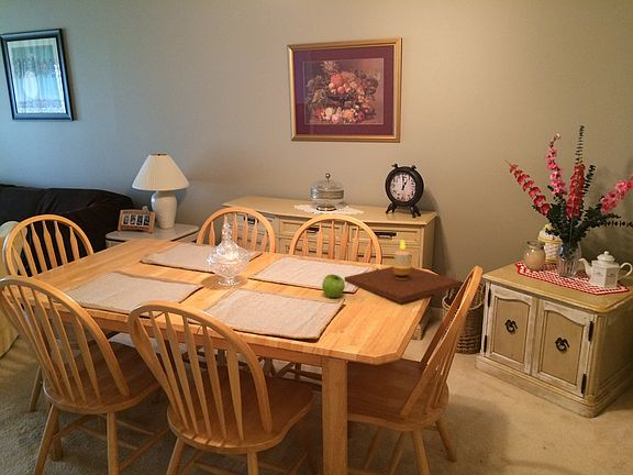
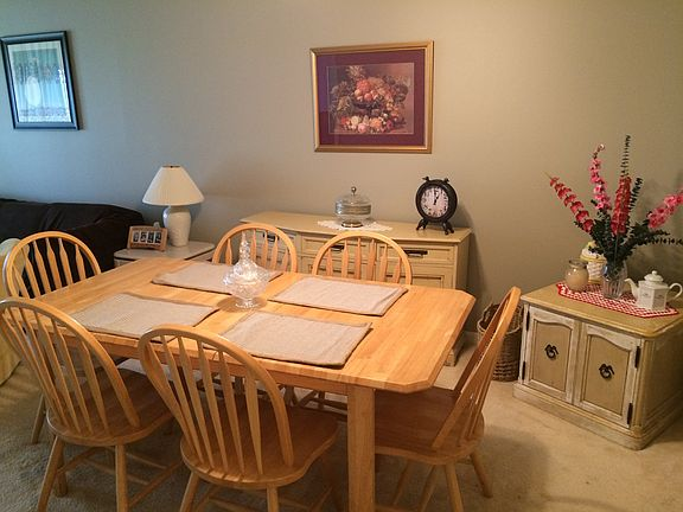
- fruit [321,274,346,298]
- candle [344,239,462,303]
